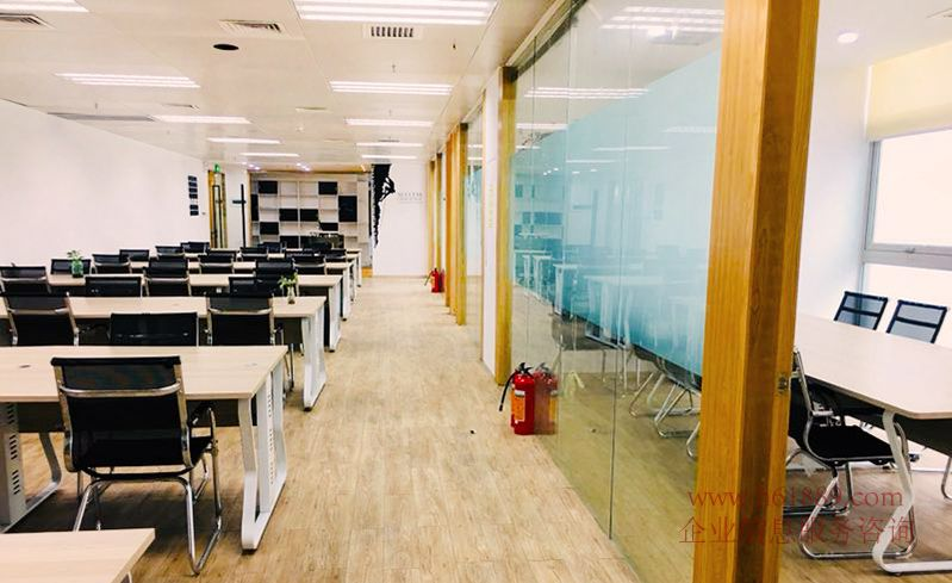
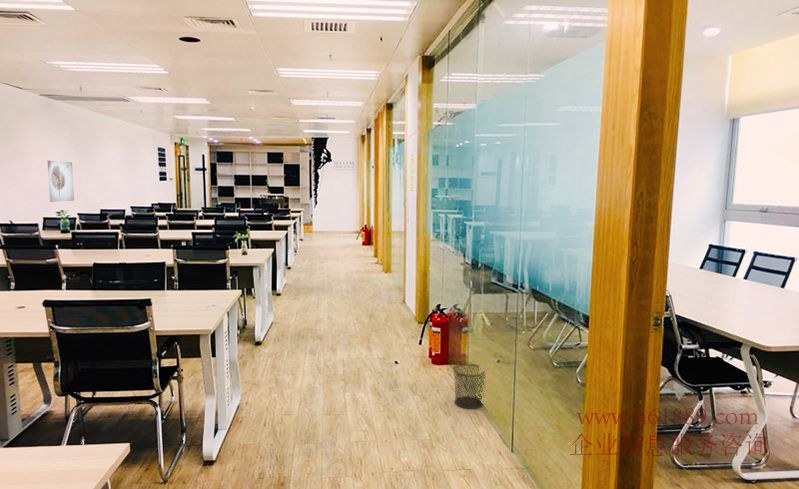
+ waste bin [452,363,486,410]
+ wall art [47,159,75,203]
